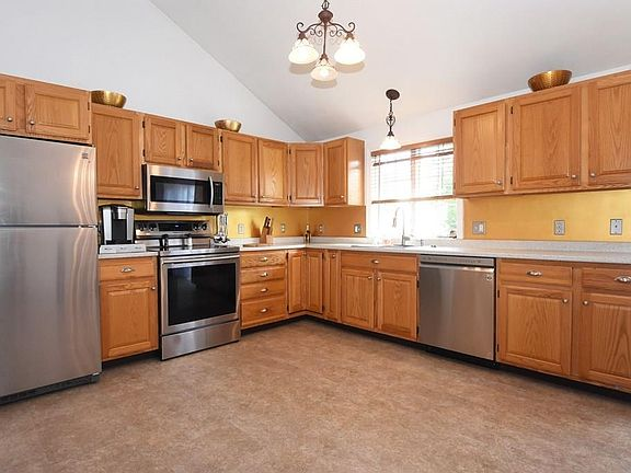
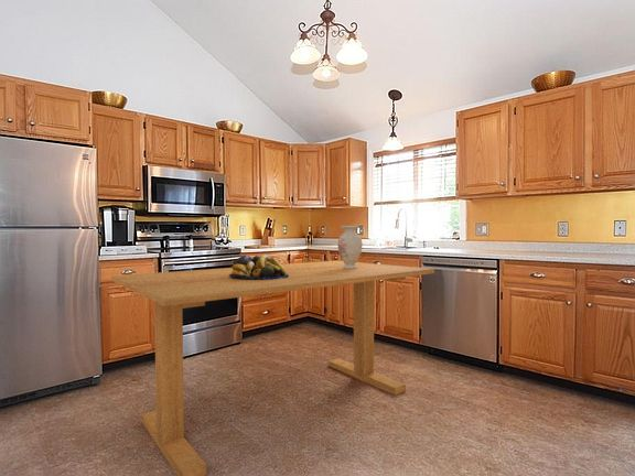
+ fruit bowl [229,253,289,280]
+ dining table [110,260,435,476]
+ vase [336,225,364,269]
